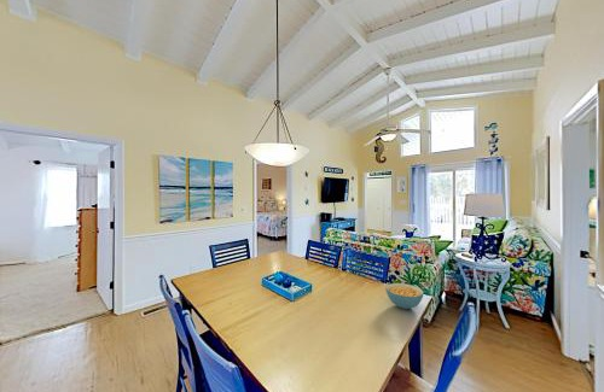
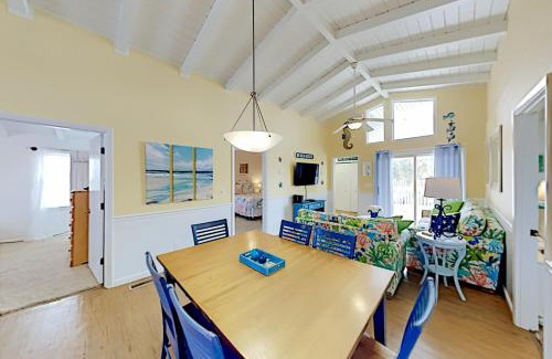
- cereal bowl [384,282,425,310]
